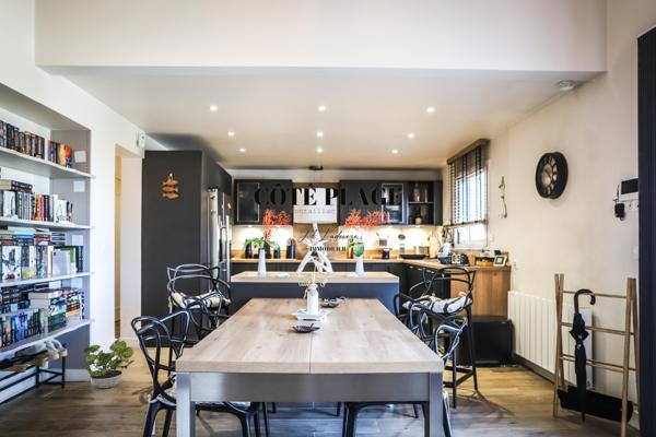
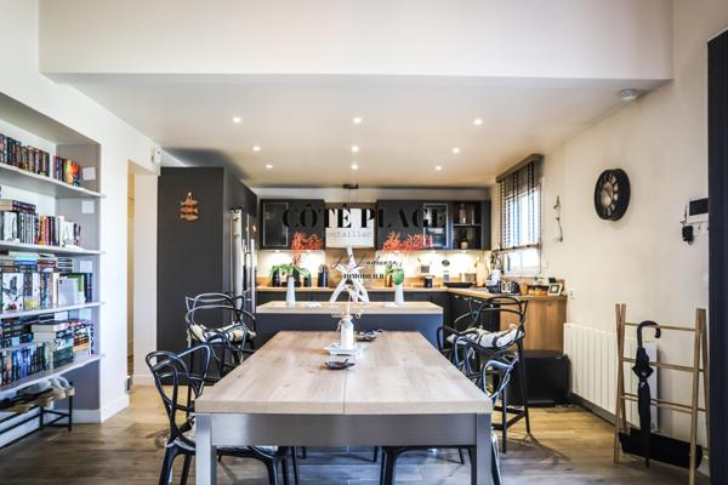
- potted plant [81,340,134,389]
